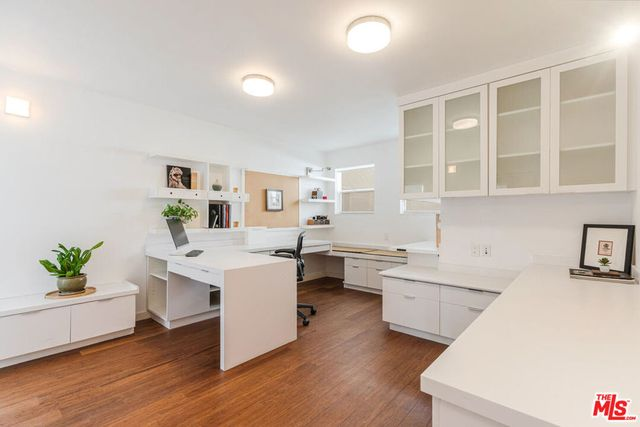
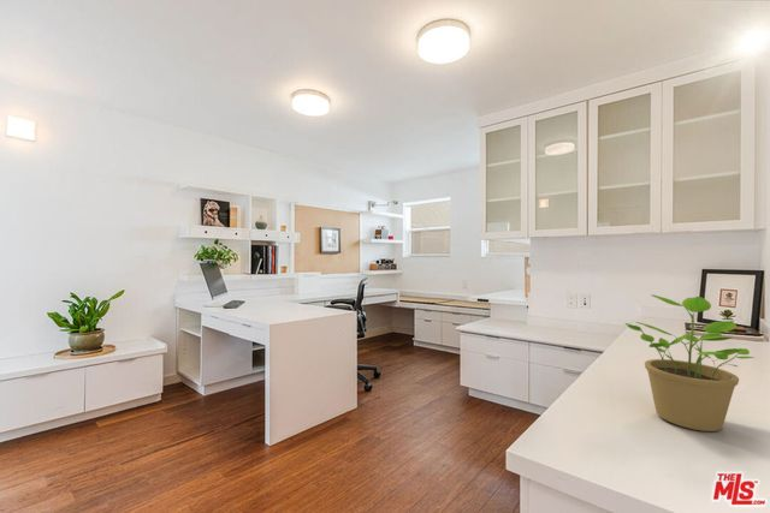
+ potted plant [624,293,756,433]
